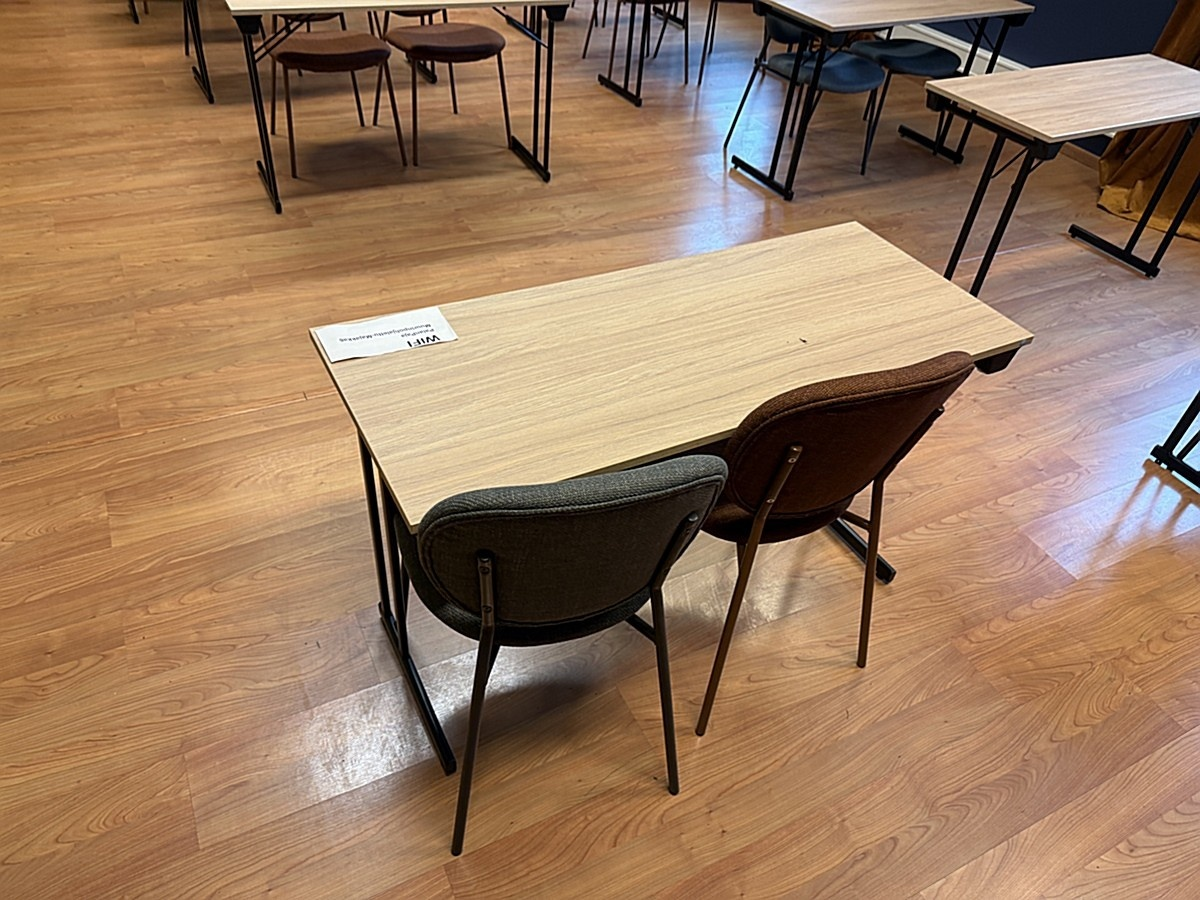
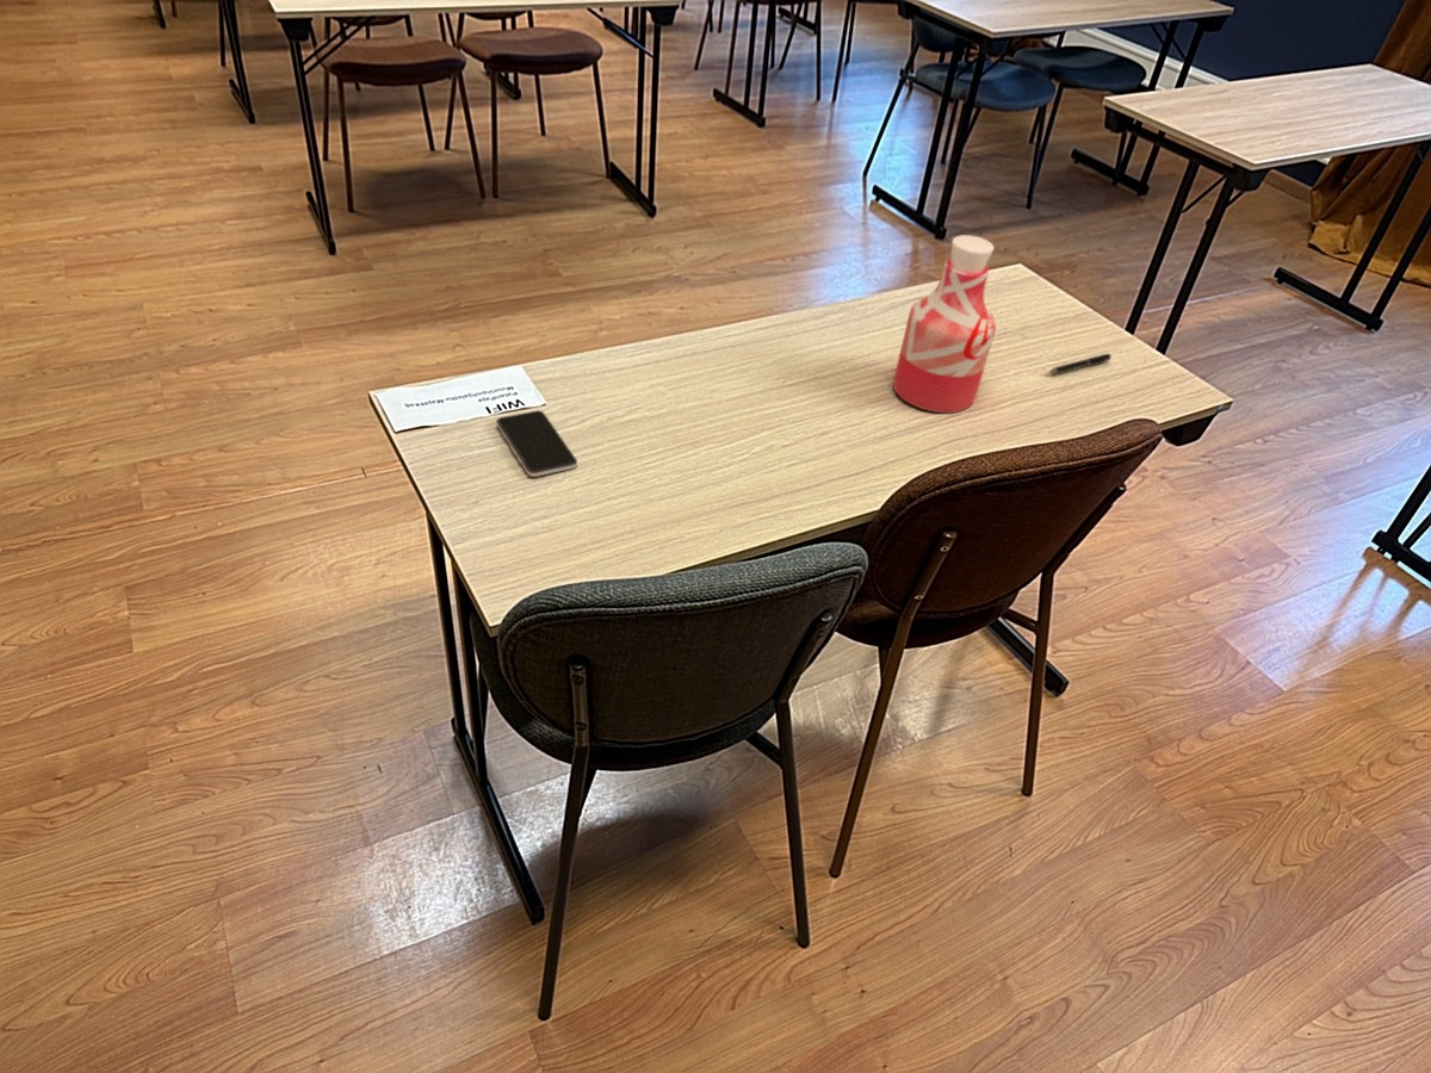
+ smartphone [495,409,578,478]
+ pen [1047,352,1113,376]
+ bottle [892,234,997,414]
